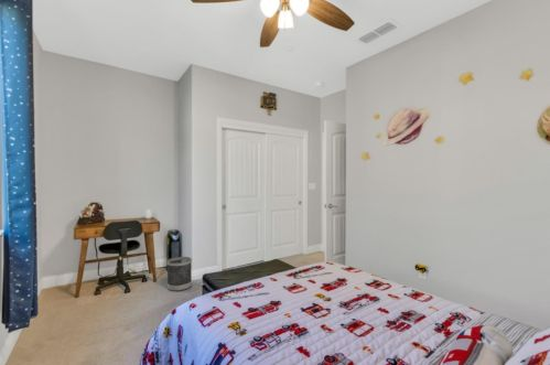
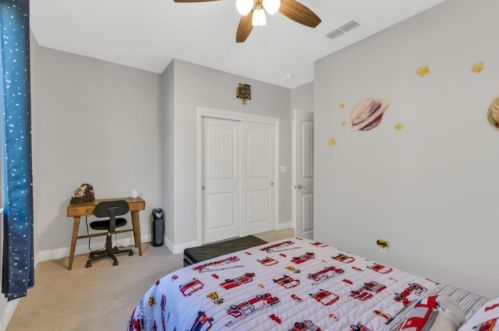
- wastebasket [166,256,193,292]
